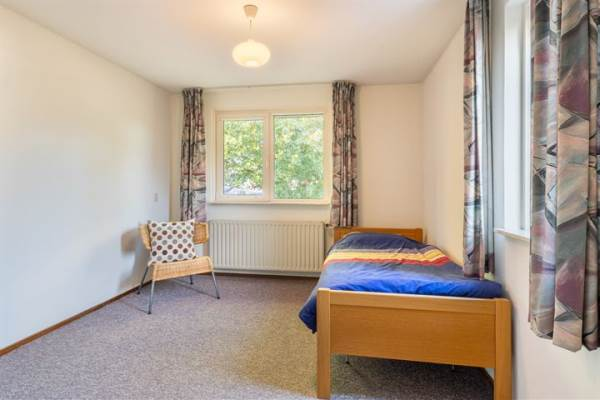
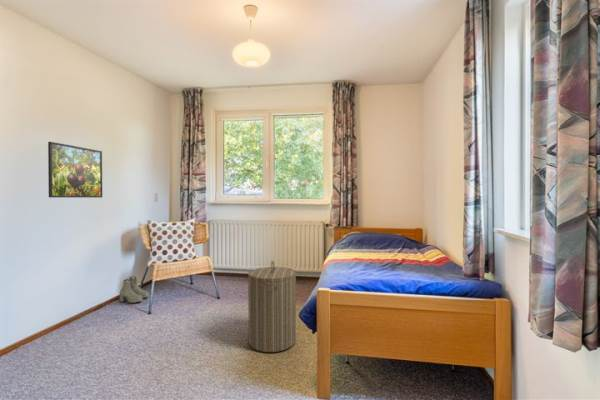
+ laundry hamper [247,260,297,353]
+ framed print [47,141,103,198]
+ boots [118,275,150,304]
